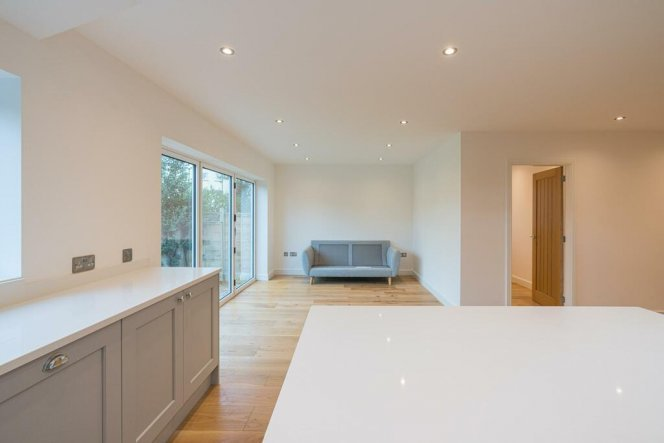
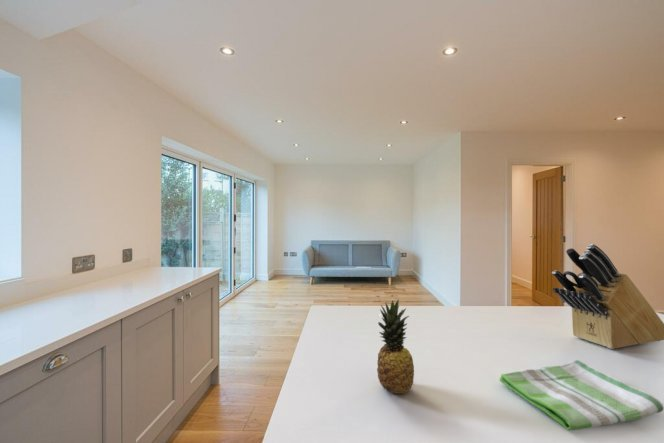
+ knife block [551,243,664,350]
+ dish towel [498,359,664,431]
+ fruit [376,298,415,395]
